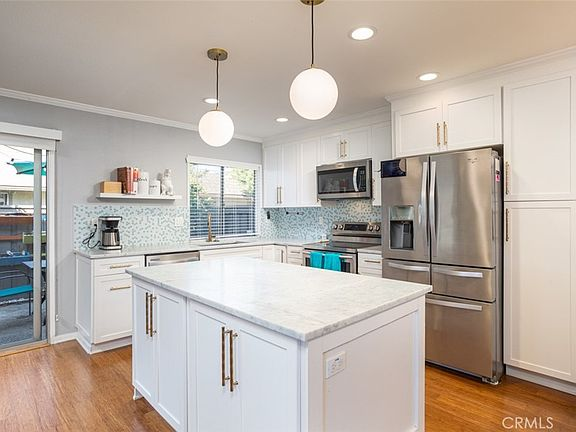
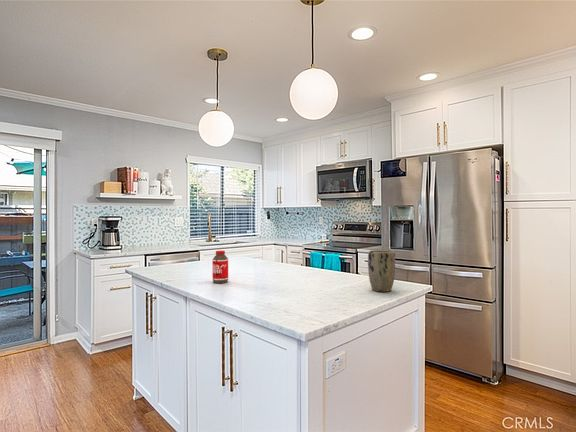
+ plant pot [367,249,396,293]
+ bottle [211,250,229,284]
